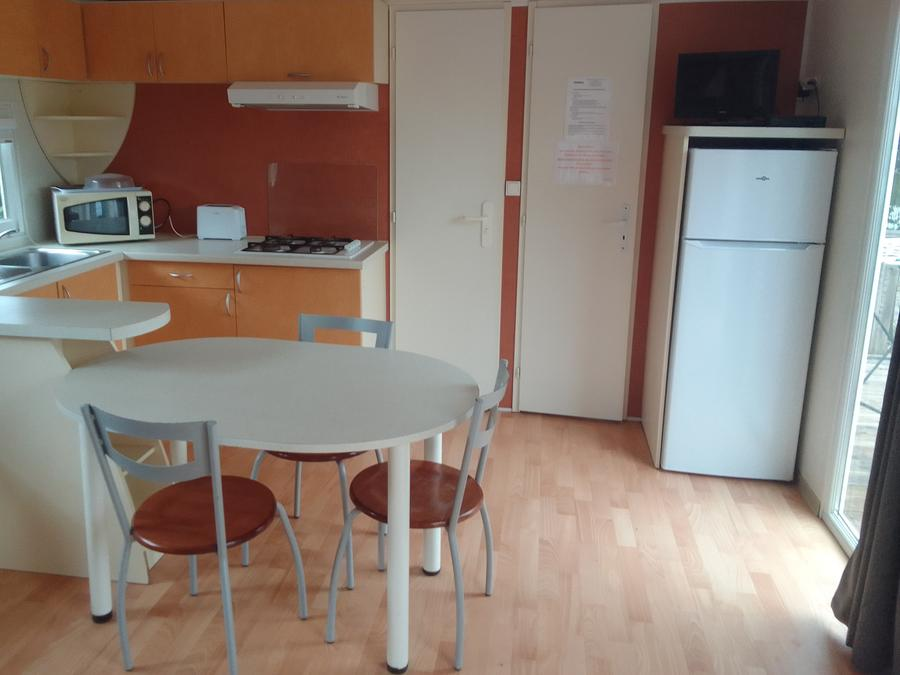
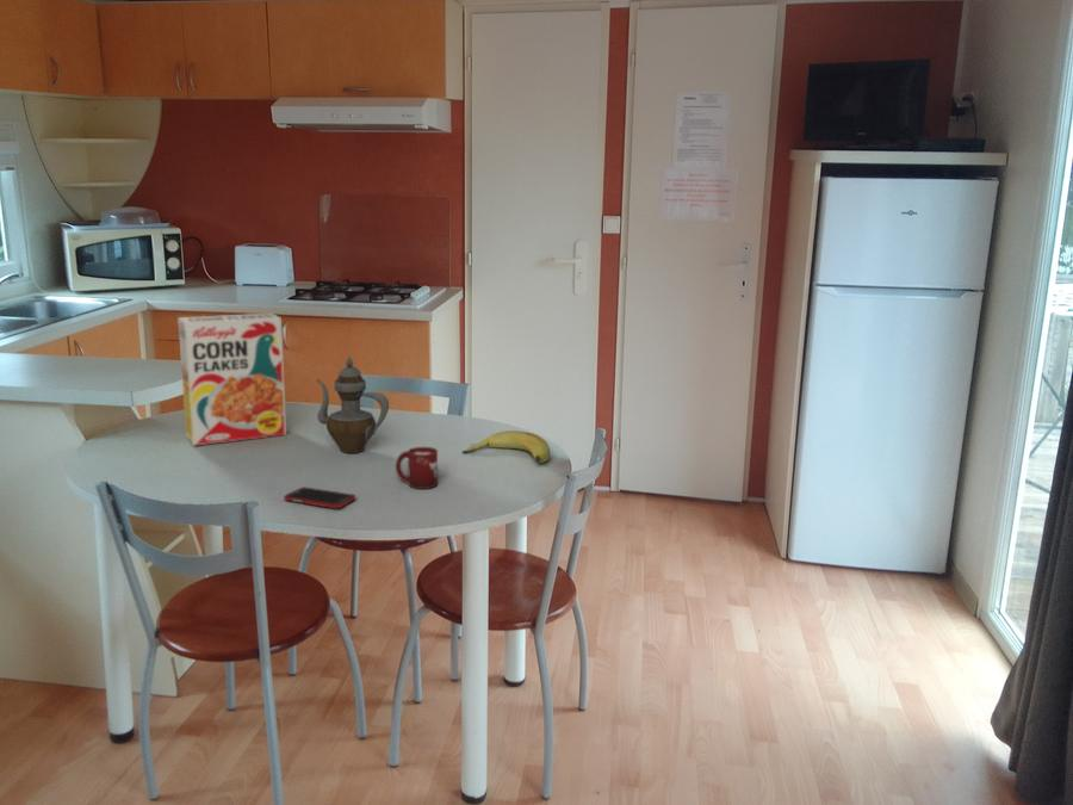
+ cereal box [176,312,287,446]
+ cell phone [283,485,358,509]
+ banana [461,429,551,464]
+ cup [395,446,439,490]
+ teapot [315,355,390,454]
